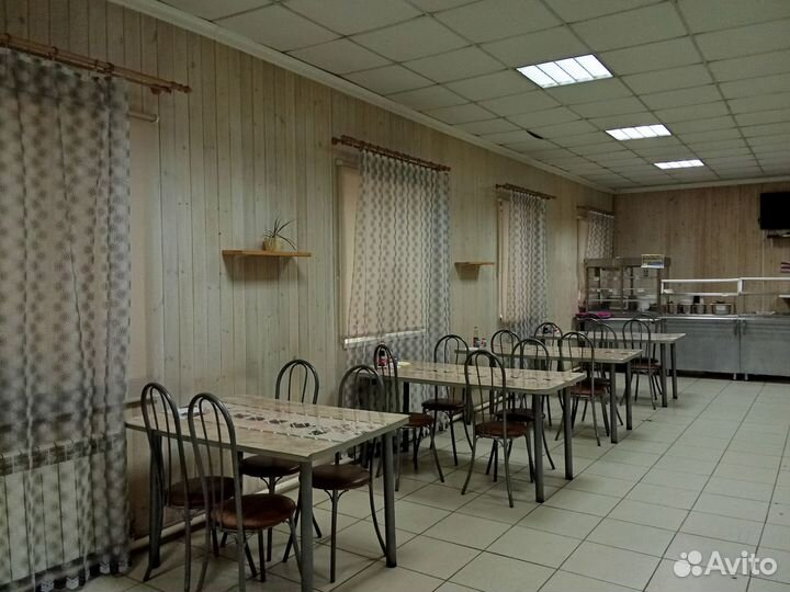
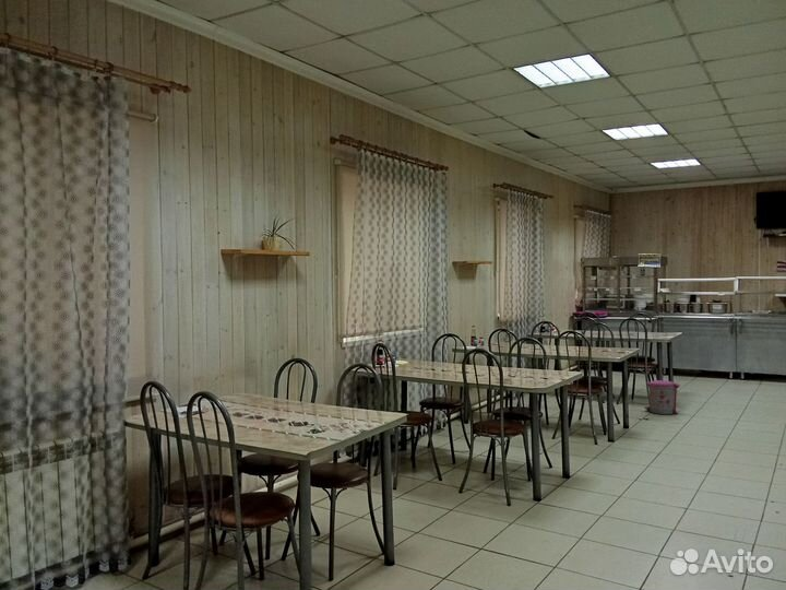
+ trash can [643,379,681,415]
